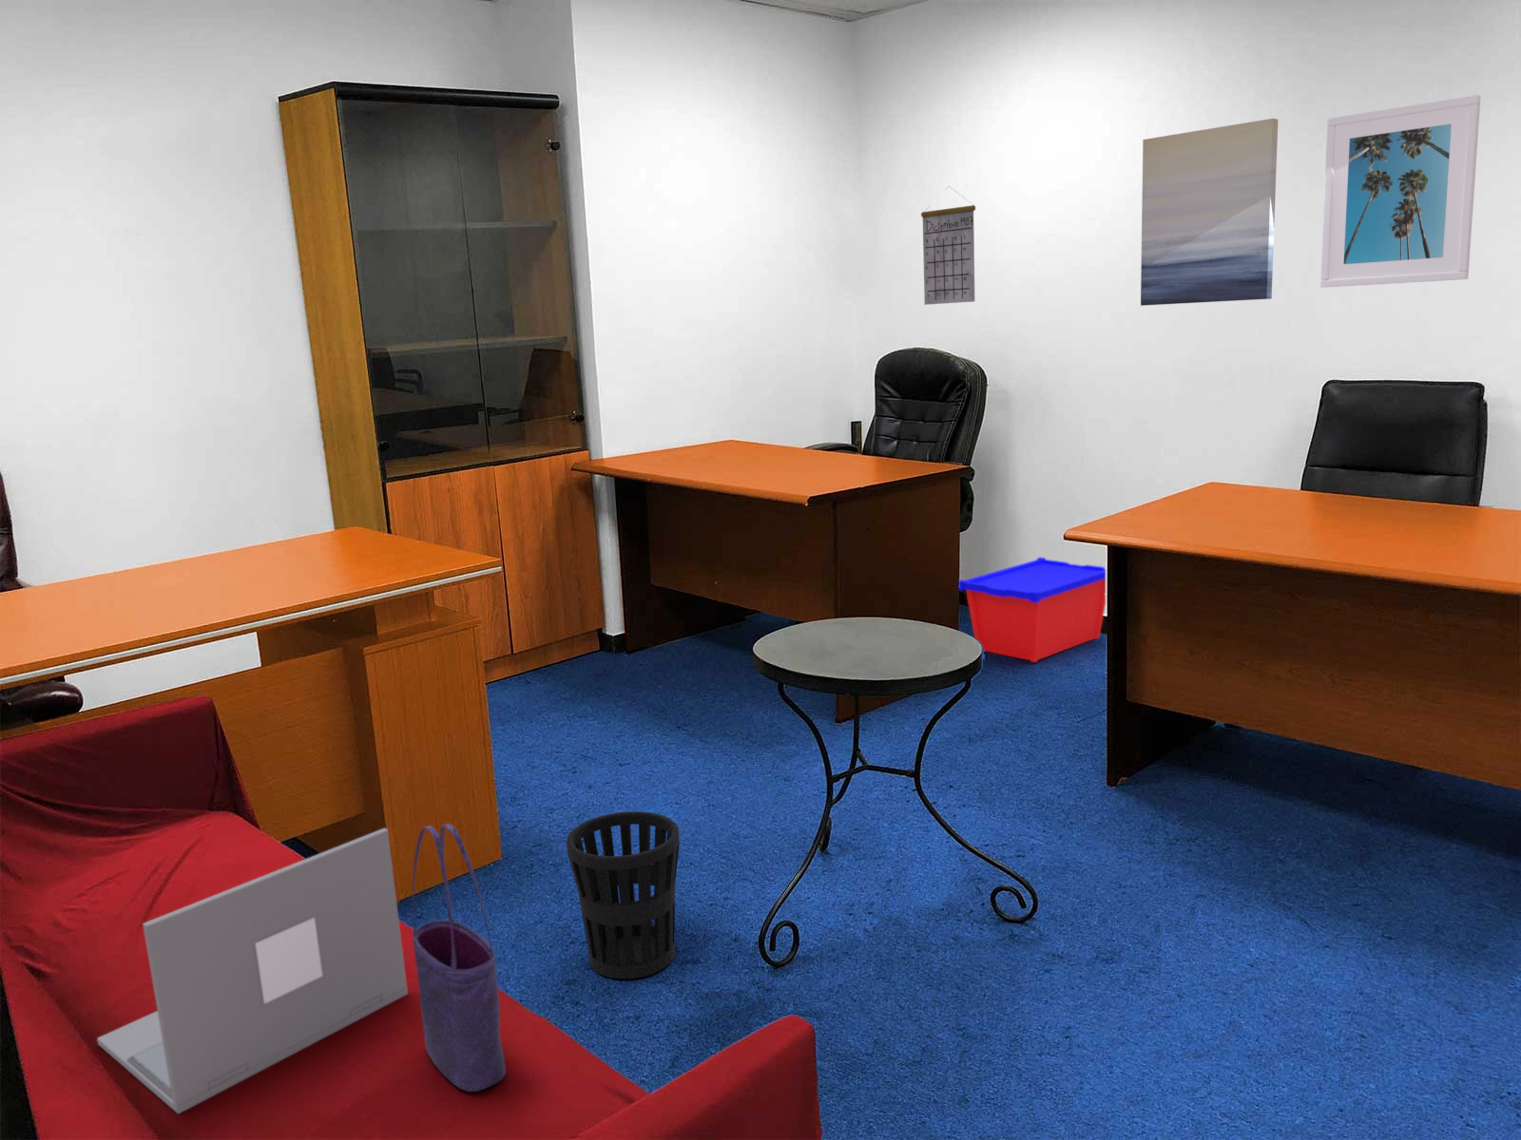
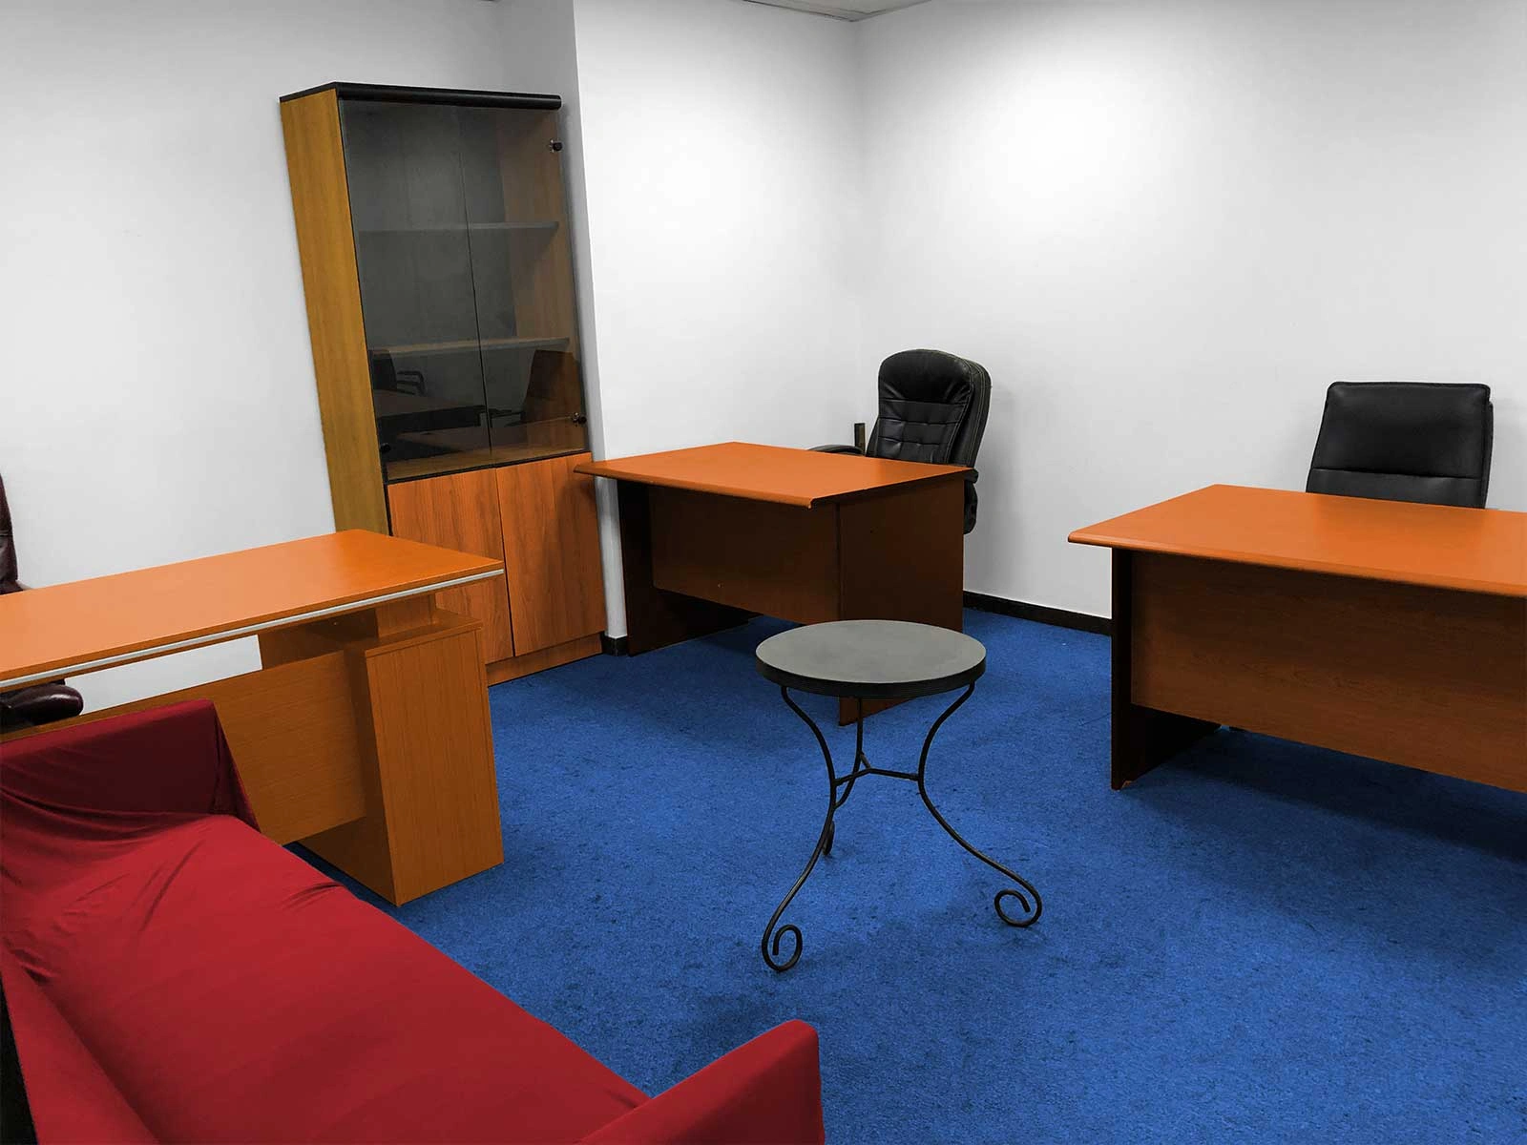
- wastebasket [565,811,680,980]
- laptop [96,827,408,1115]
- storage bin [958,557,1107,663]
- tote bag [412,823,507,1092]
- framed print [1320,95,1481,289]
- wall art [1140,117,1279,307]
- calendar [920,186,976,305]
